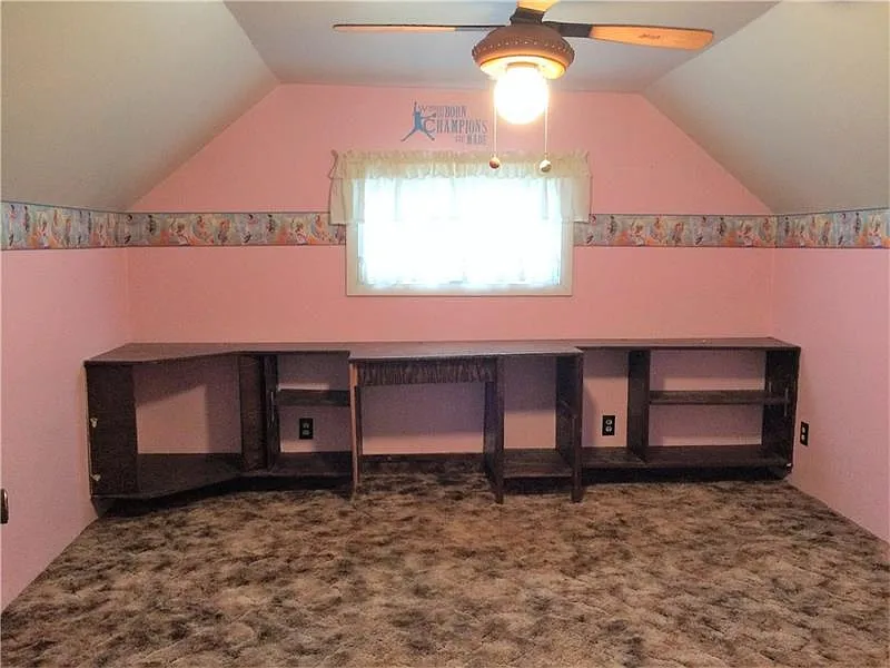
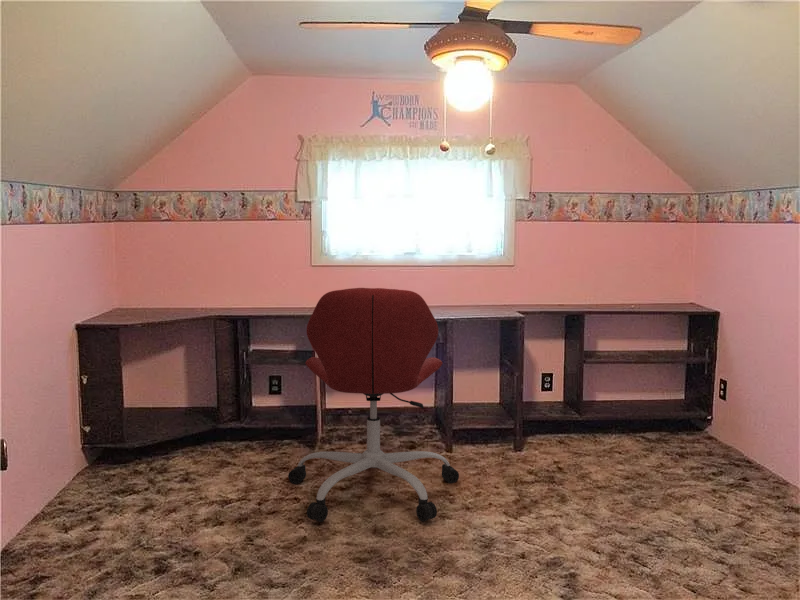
+ office chair [287,287,460,523]
